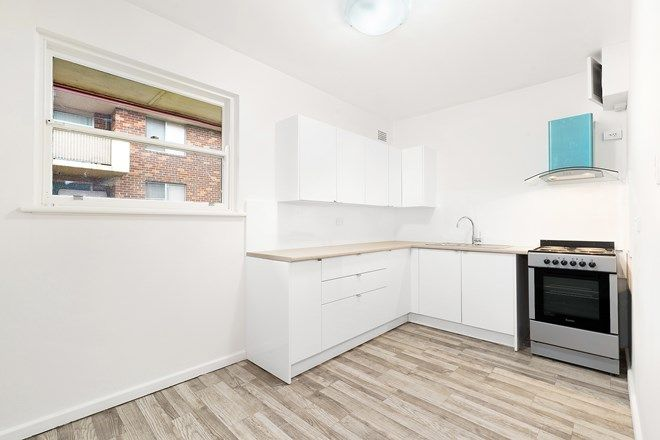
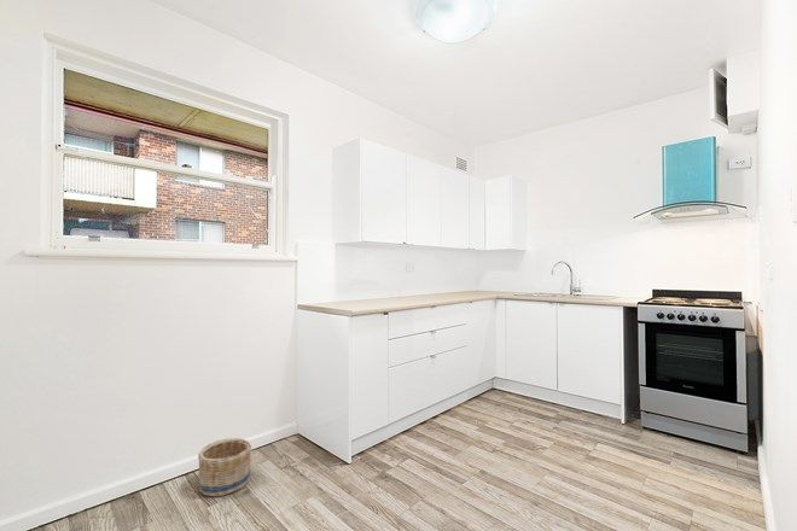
+ basket [197,437,252,497]
